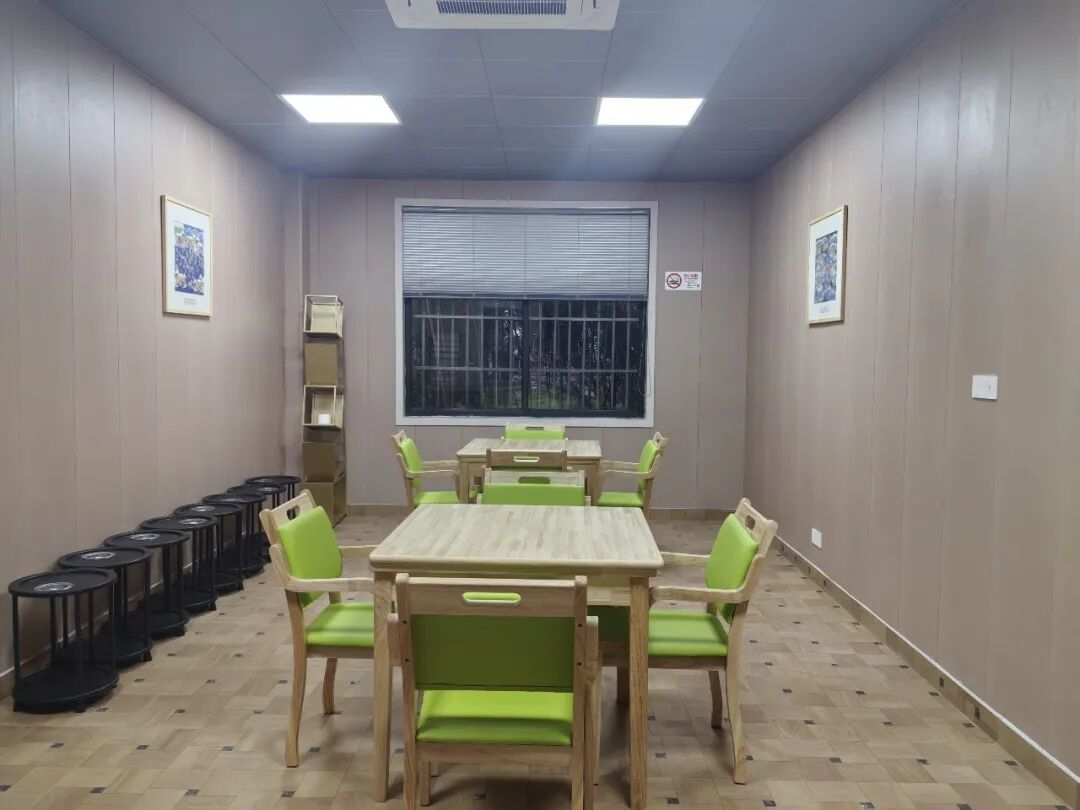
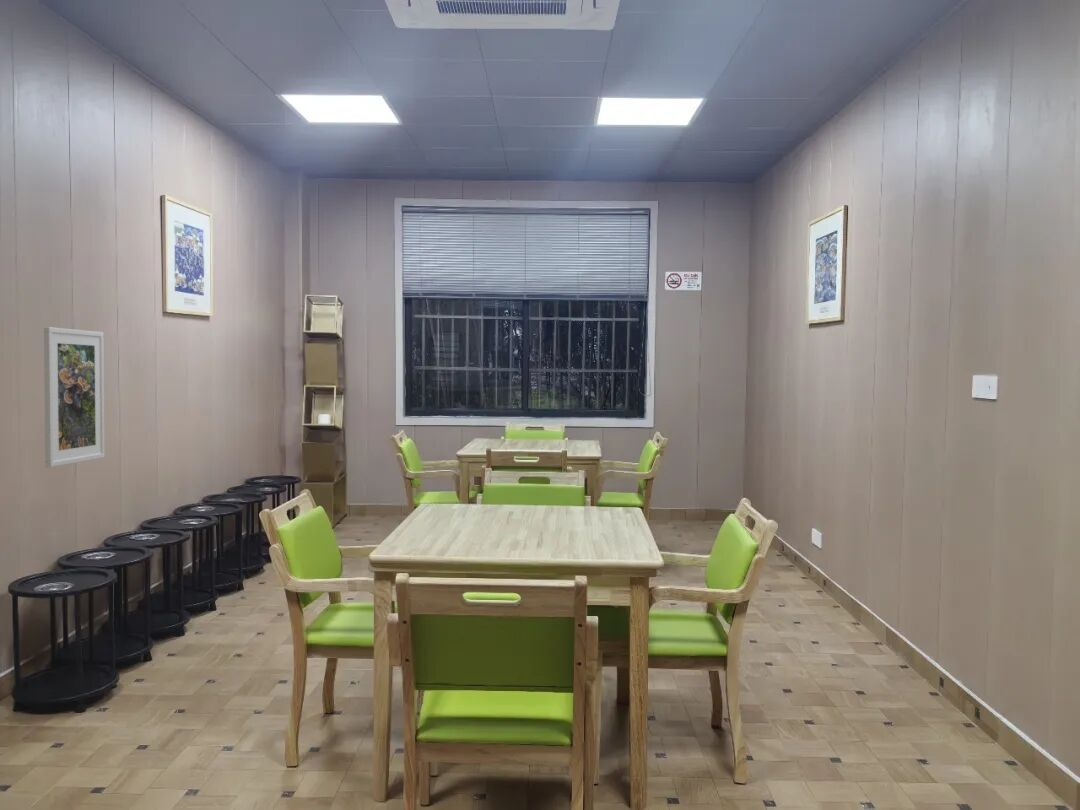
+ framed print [43,326,106,468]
